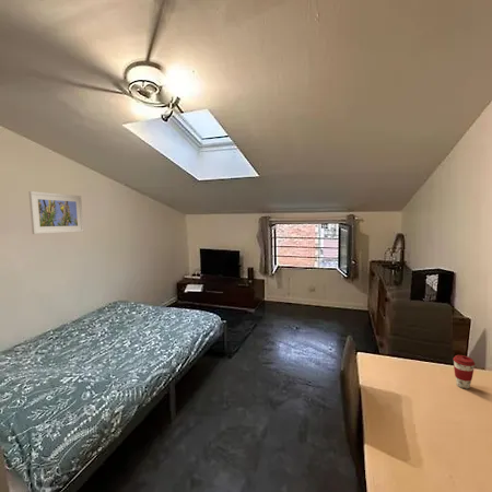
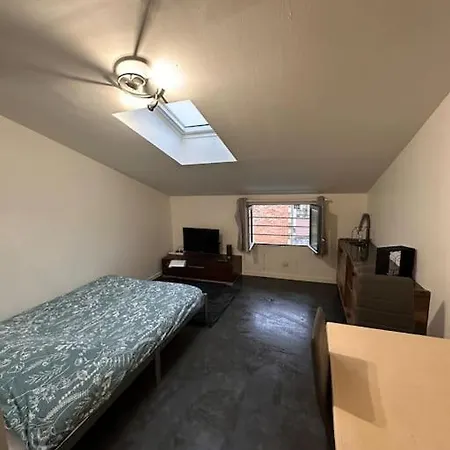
- coffee cup [452,354,476,389]
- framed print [27,190,84,235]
